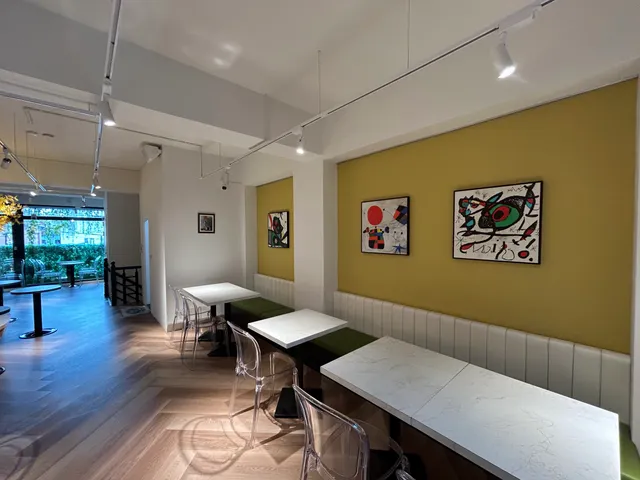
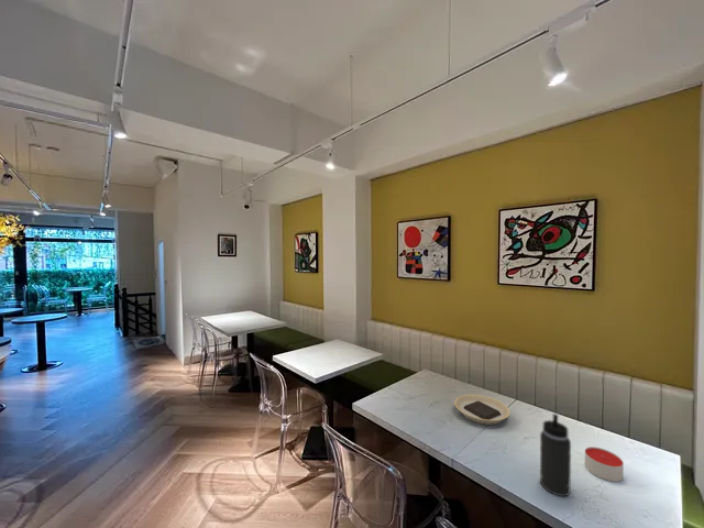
+ candle [584,446,625,483]
+ plate [453,394,510,426]
+ thermos bottle [539,413,572,497]
